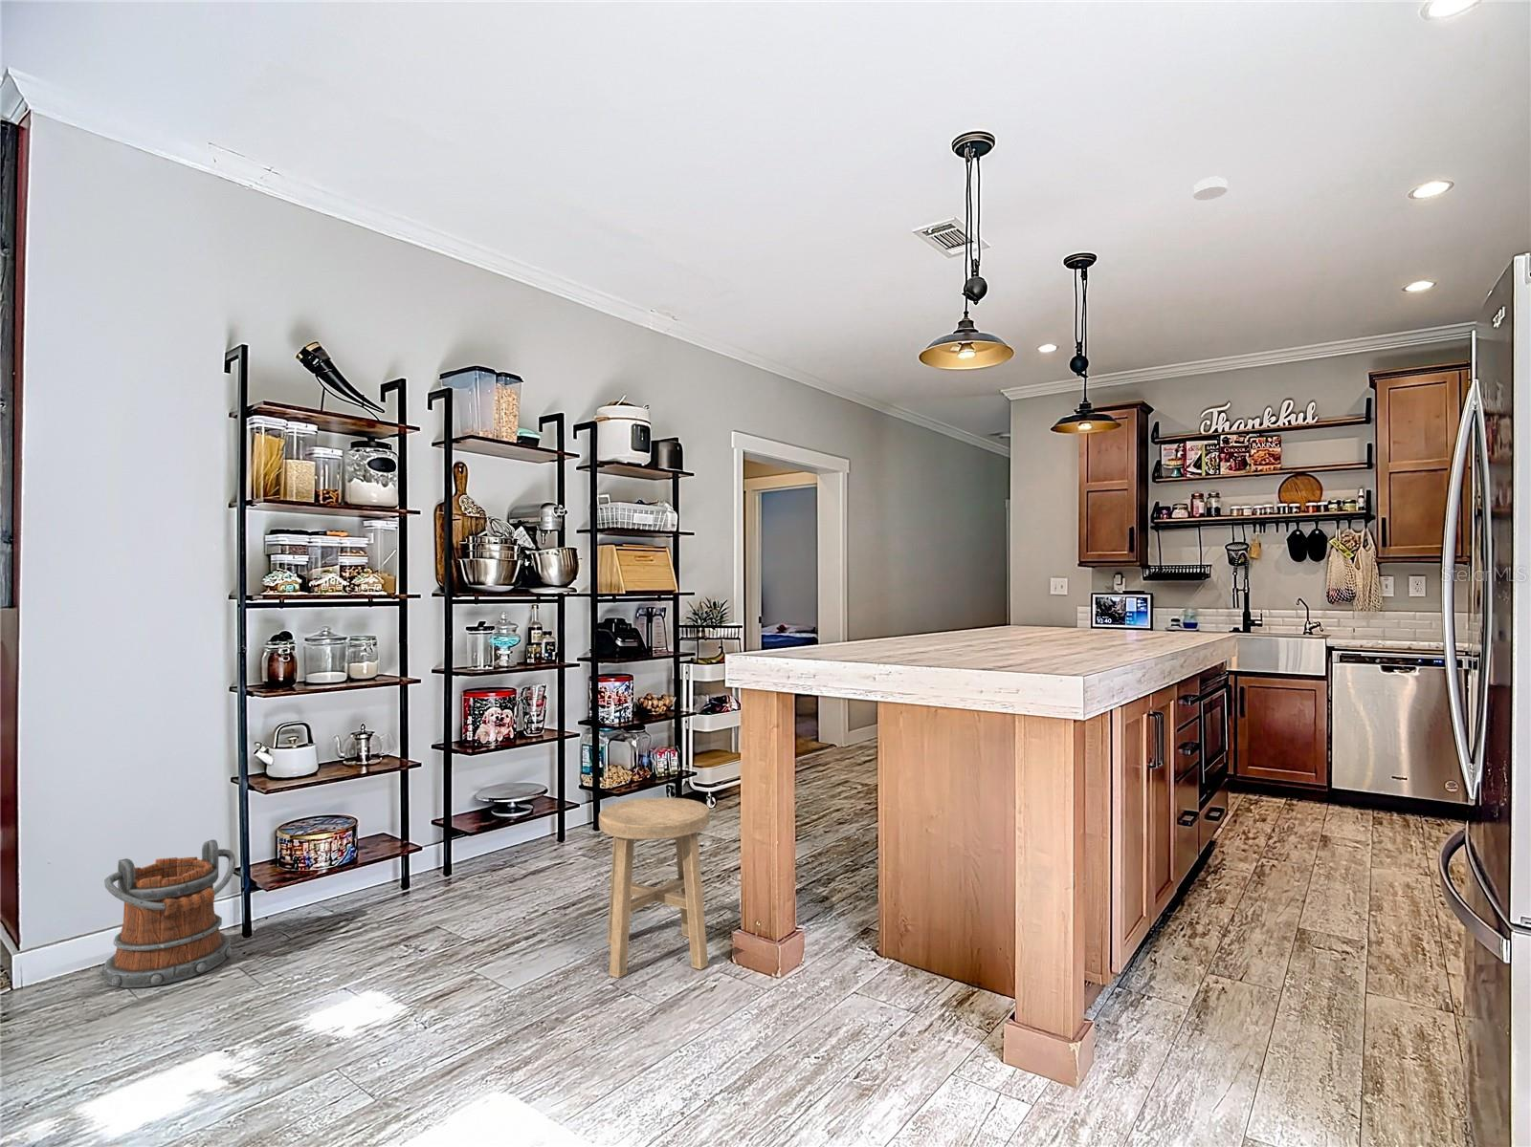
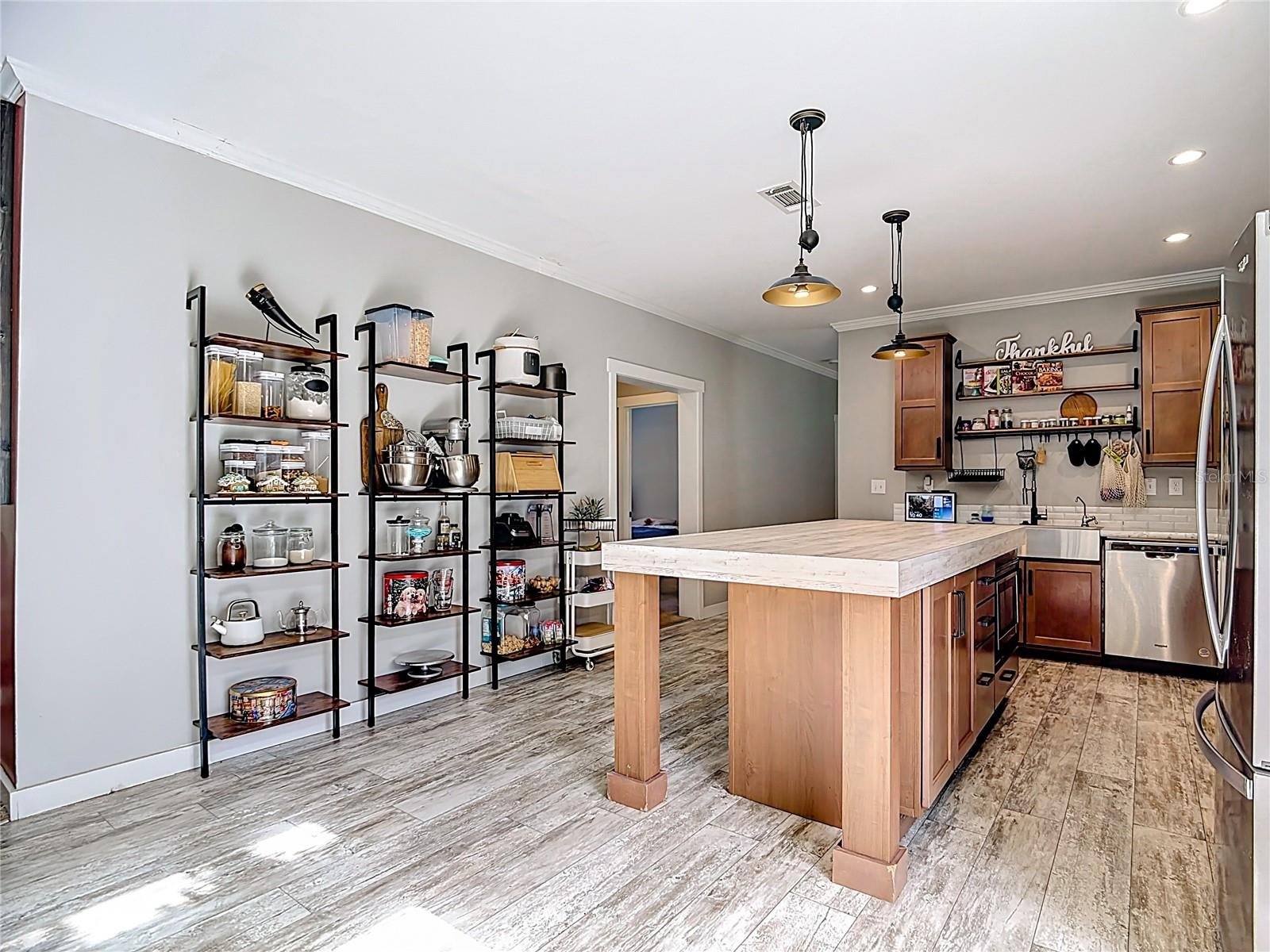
- smoke detector [1192,176,1228,201]
- stool [598,796,711,978]
- bucket [98,839,236,988]
